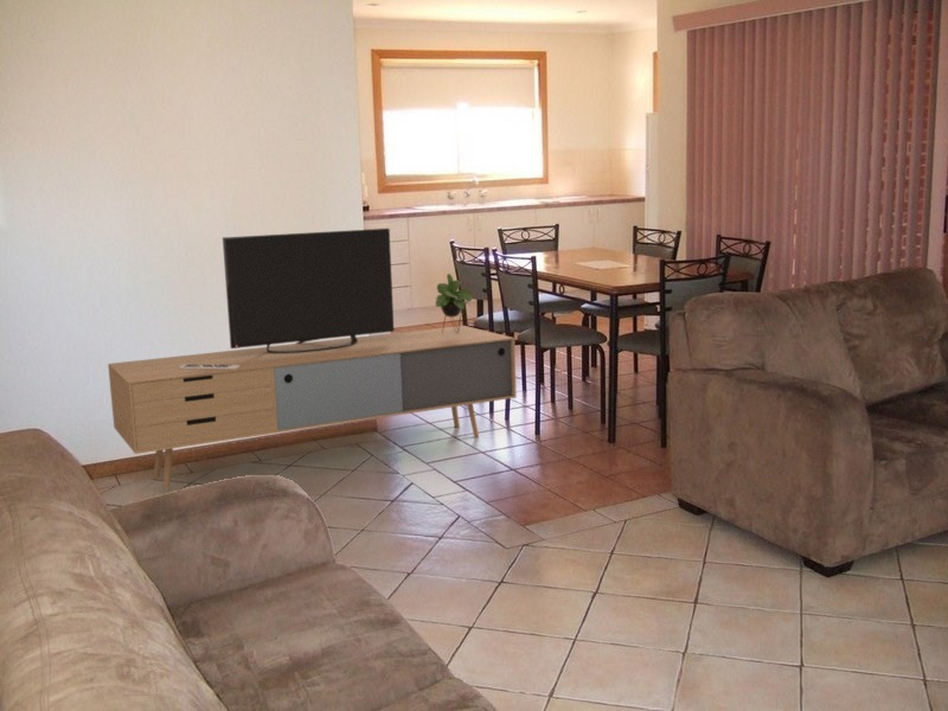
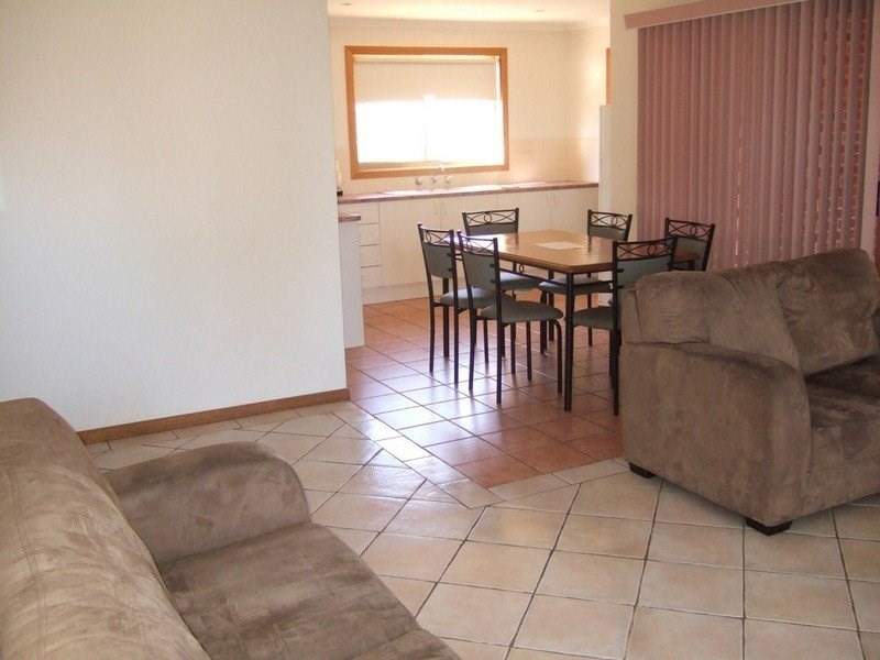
- media console [107,228,517,491]
